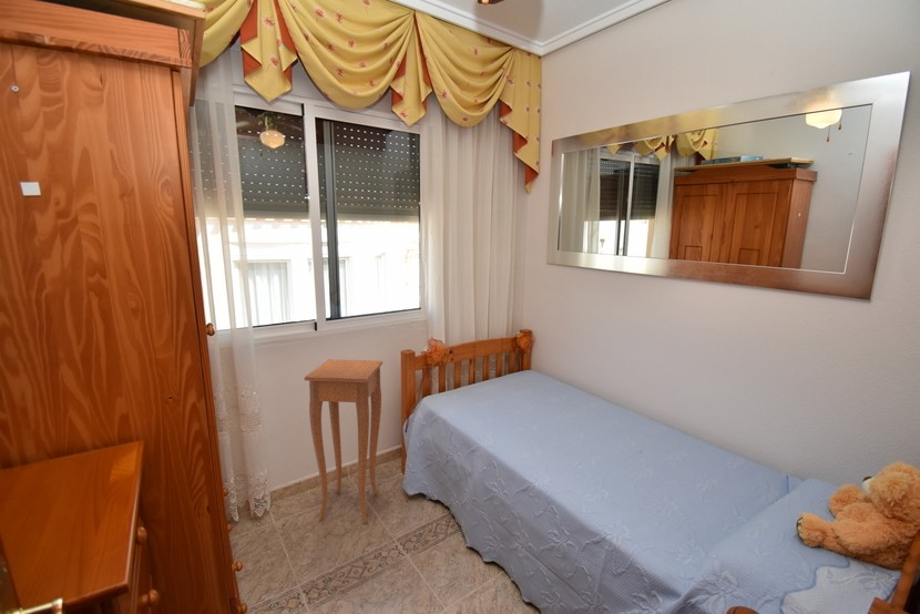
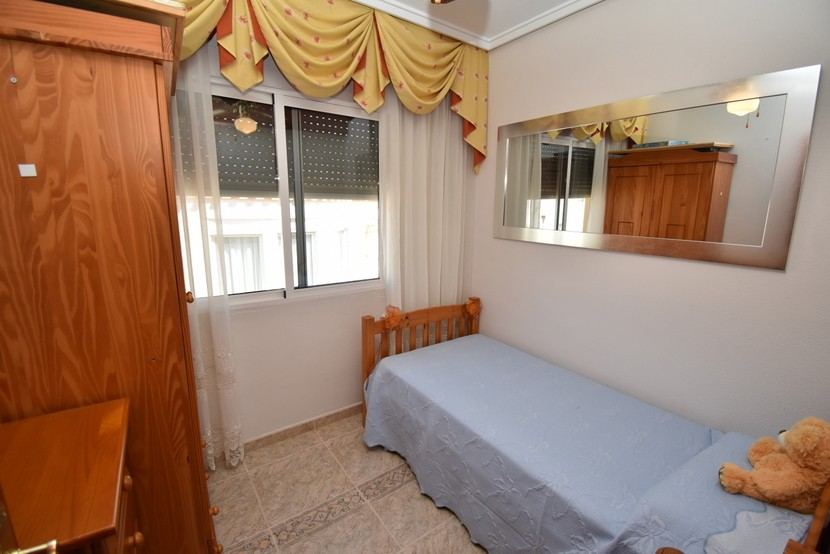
- side table [304,358,384,524]
